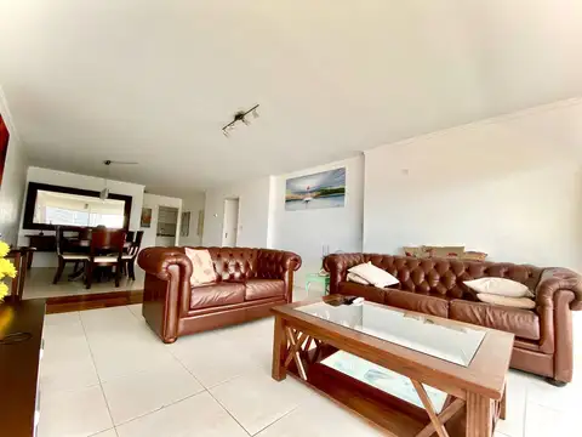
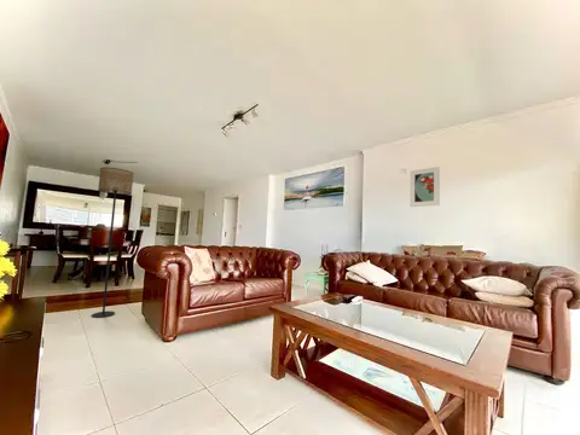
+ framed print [408,166,441,208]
+ floor lamp [91,167,134,319]
